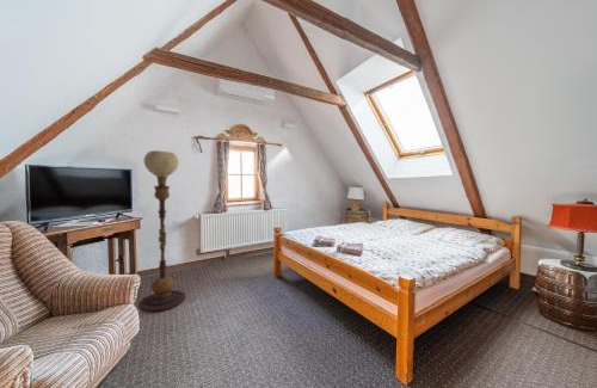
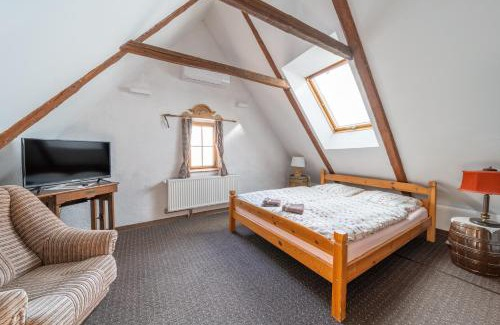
- floor lamp [137,149,186,313]
